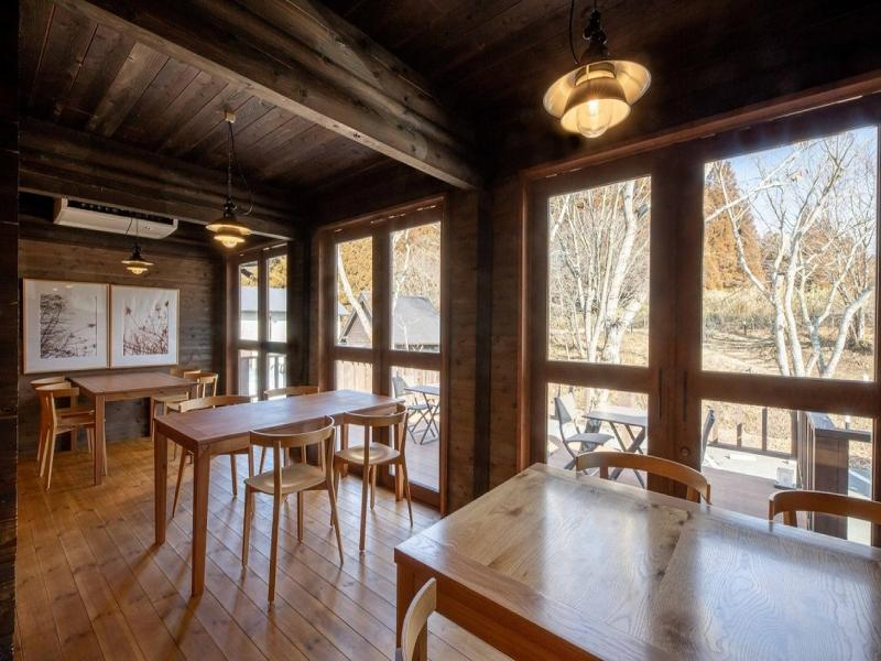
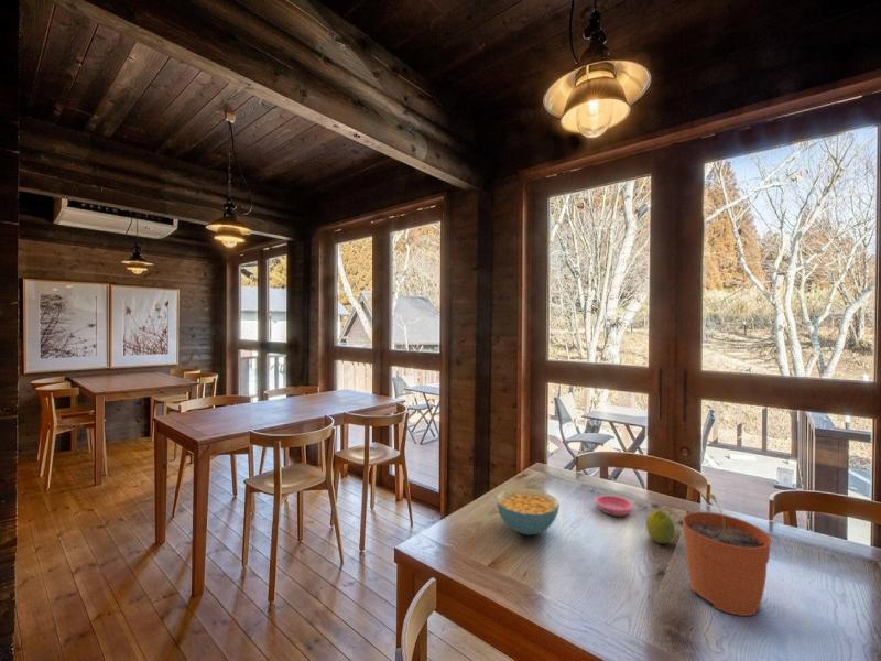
+ cereal bowl [496,487,561,537]
+ saucer [595,495,634,517]
+ fruit [645,509,676,545]
+ plant pot [682,492,772,617]
